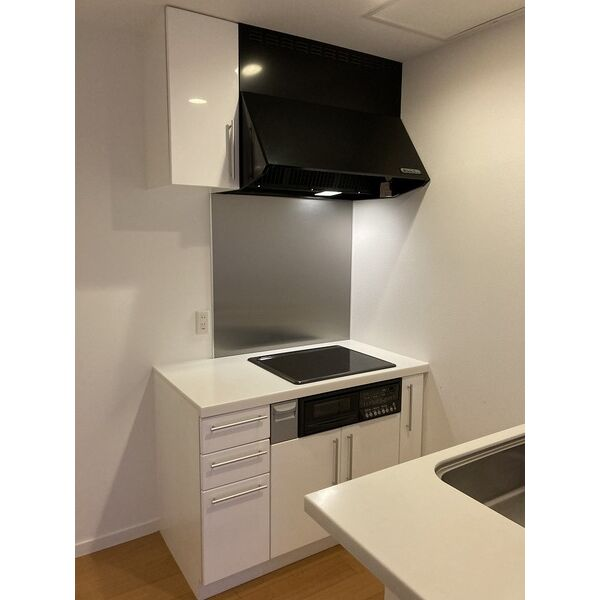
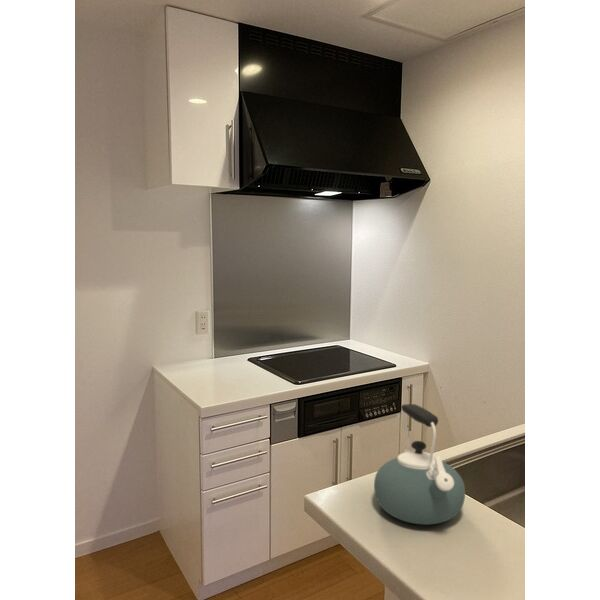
+ kettle [373,403,466,526]
